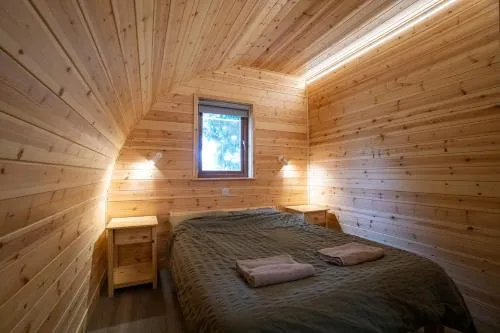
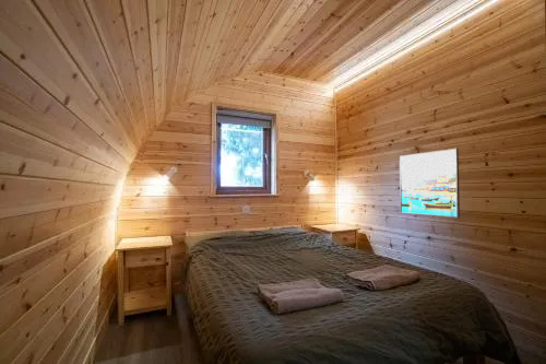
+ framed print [399,148,461,220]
